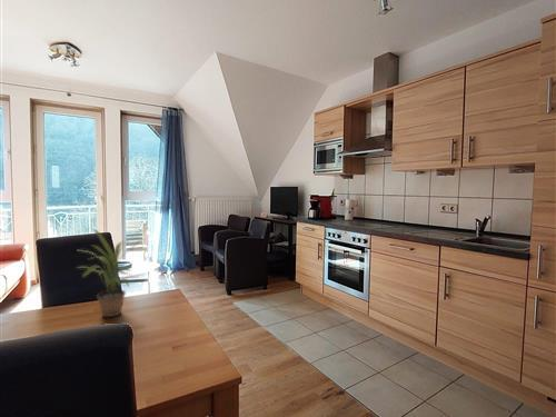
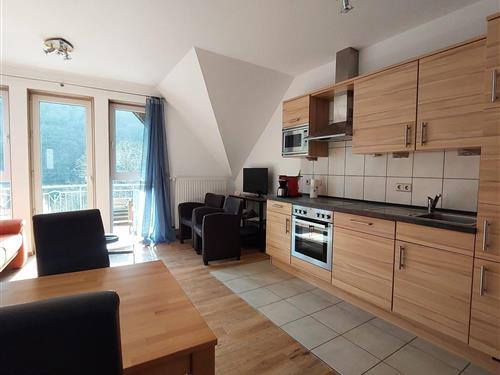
- potted plant [76,227,151,318]
